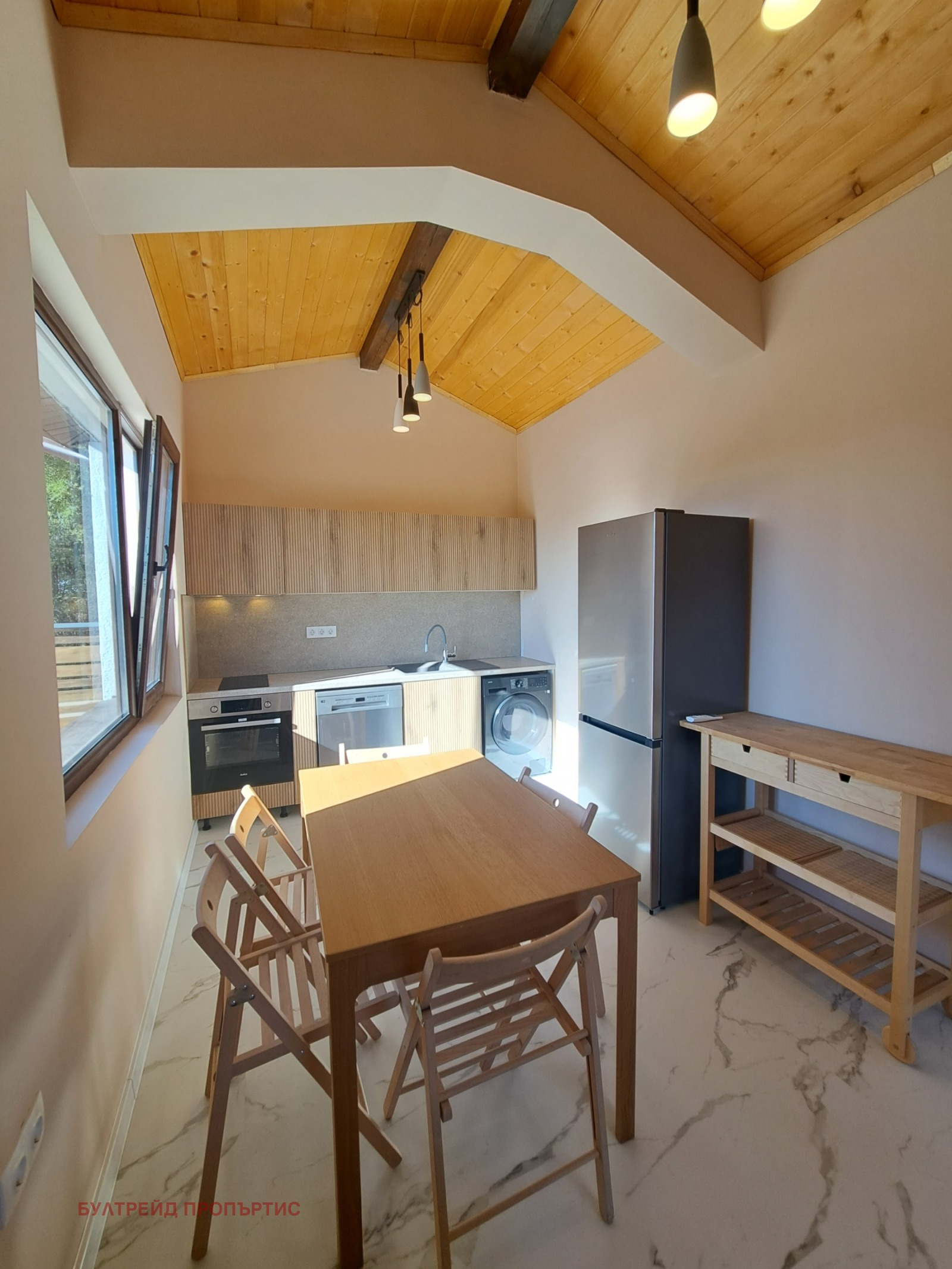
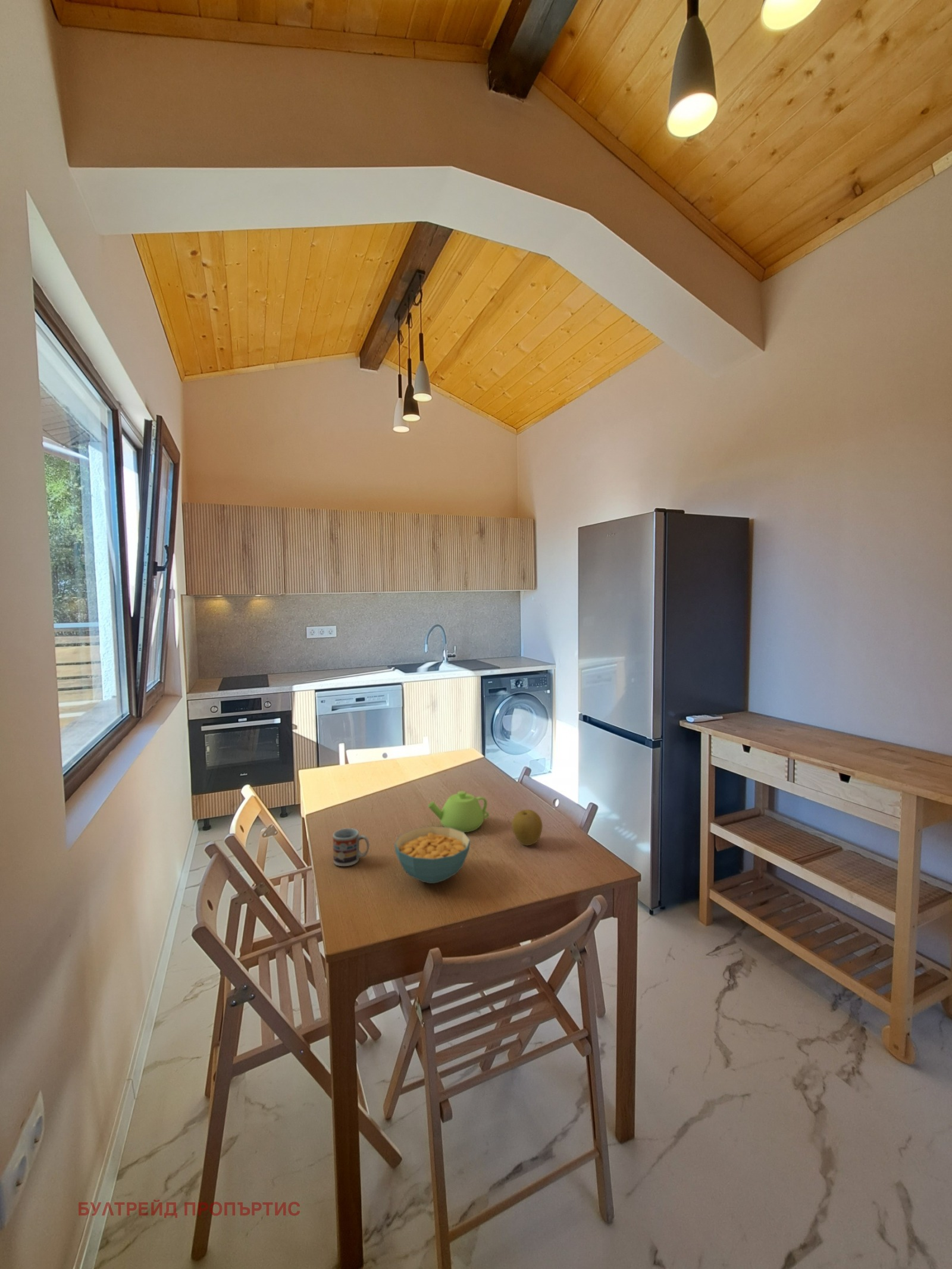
+ fruit [511,809,543,846]
+ cup [332,828,369,867]
+ teapot [427,791,490,833]
+ cereal bowl [394,826,471,884]
